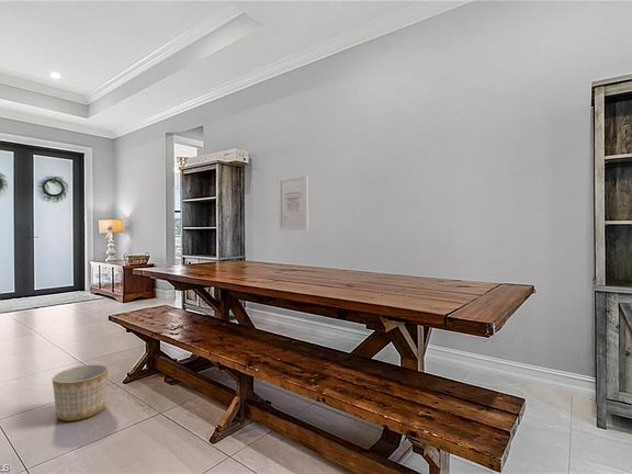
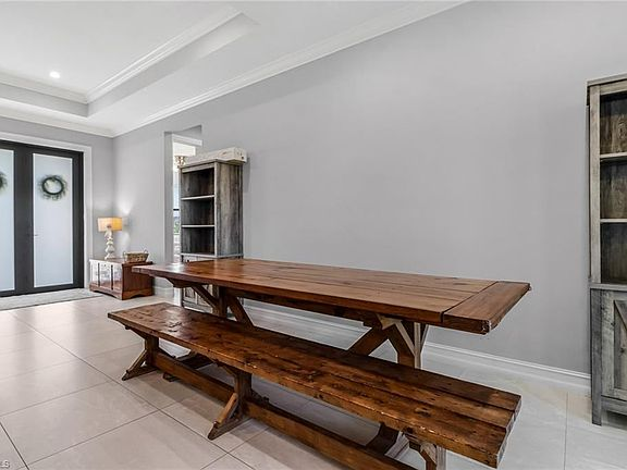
- wall art [278,173,309,232]
- planter [52,363,110,422]
